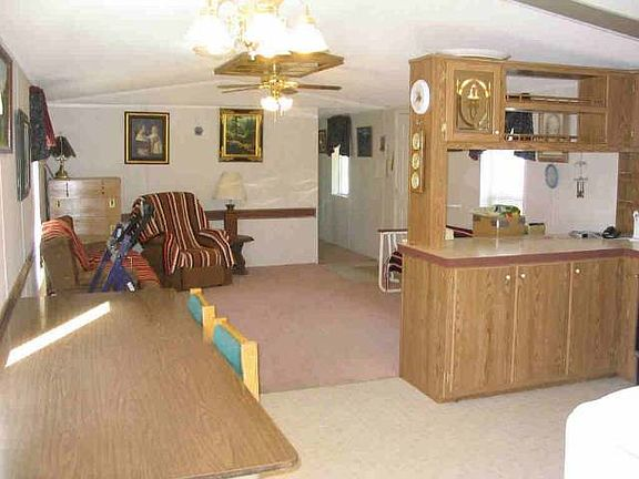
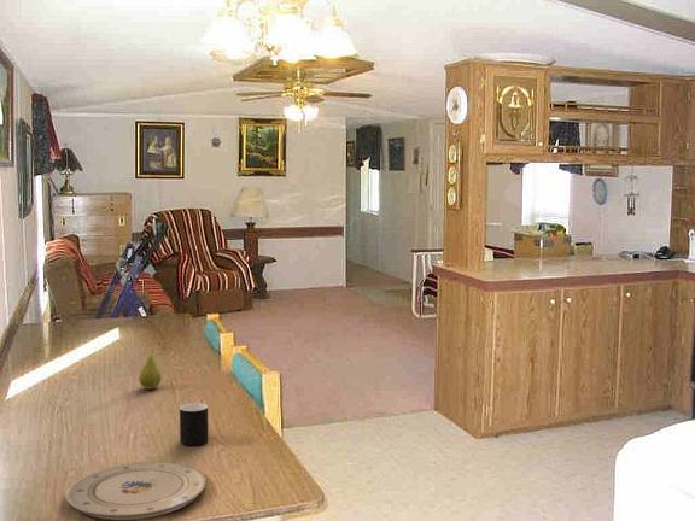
+ fruit [138,347,163,391]
+ plate [65,461,208,521]
+ cup [179,402,210,446]
